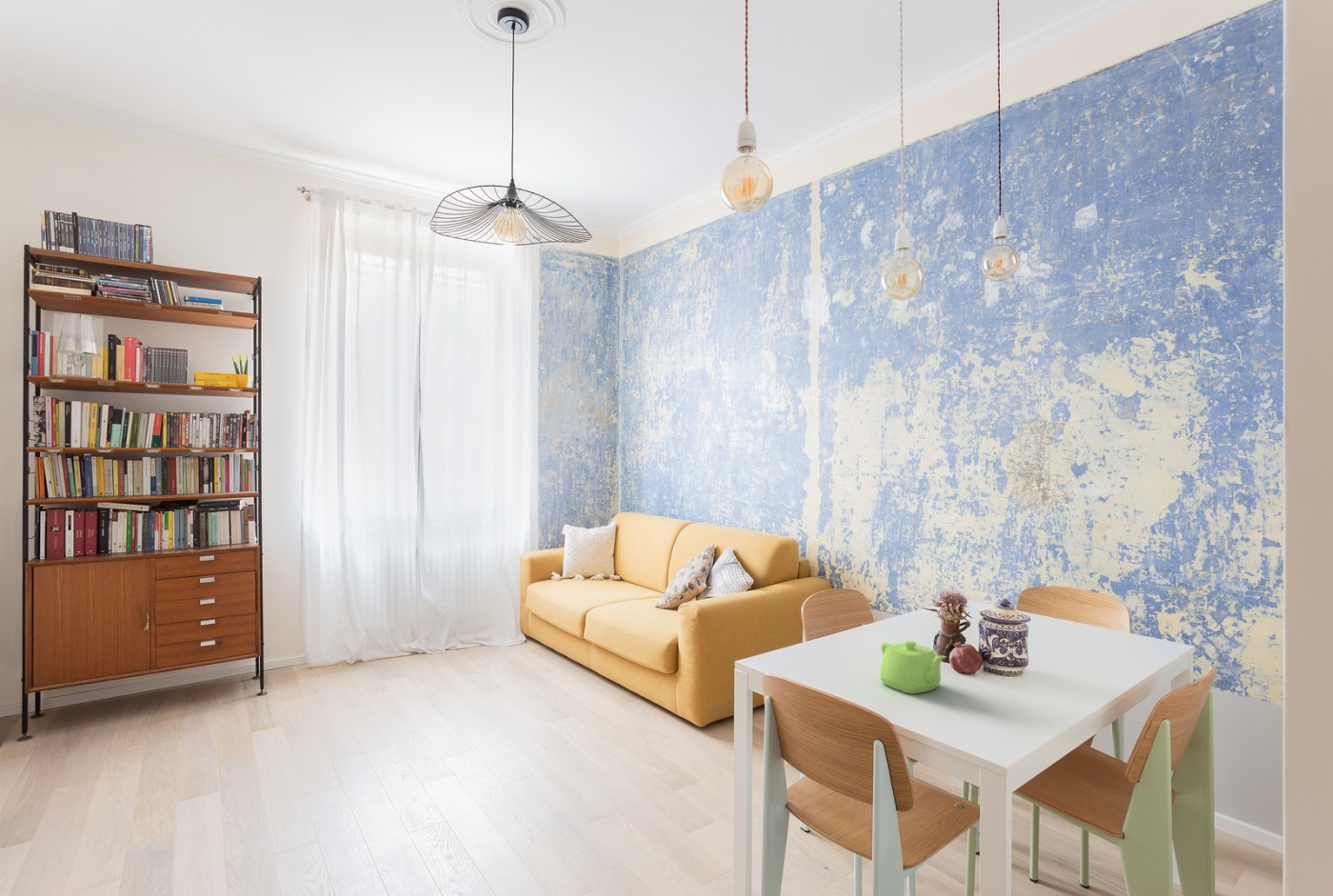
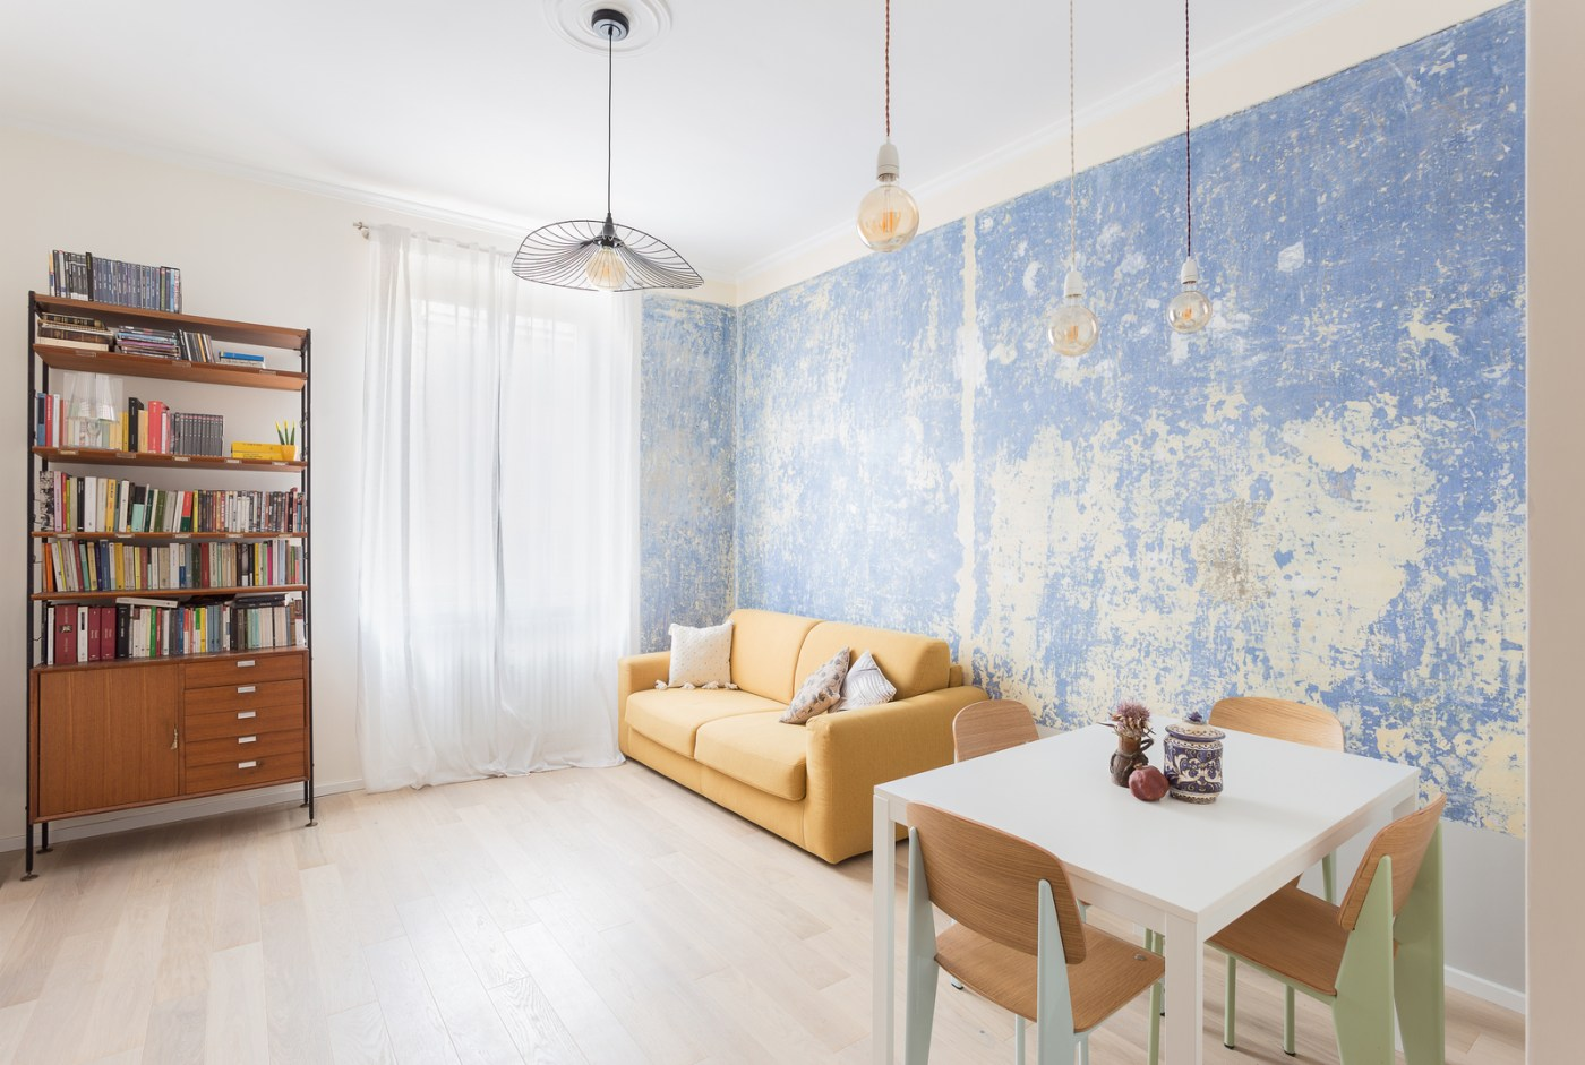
- teapot [879,640,947,695]
